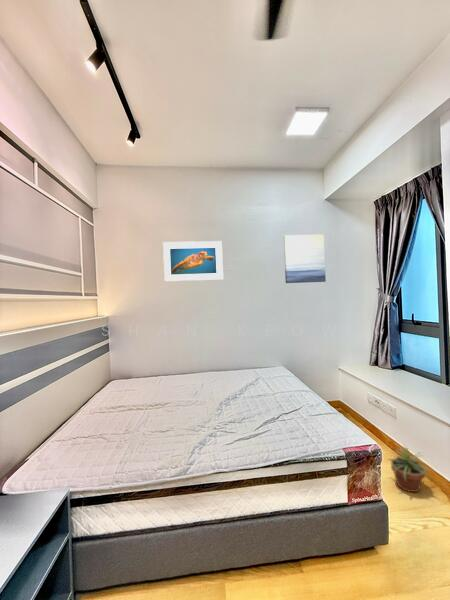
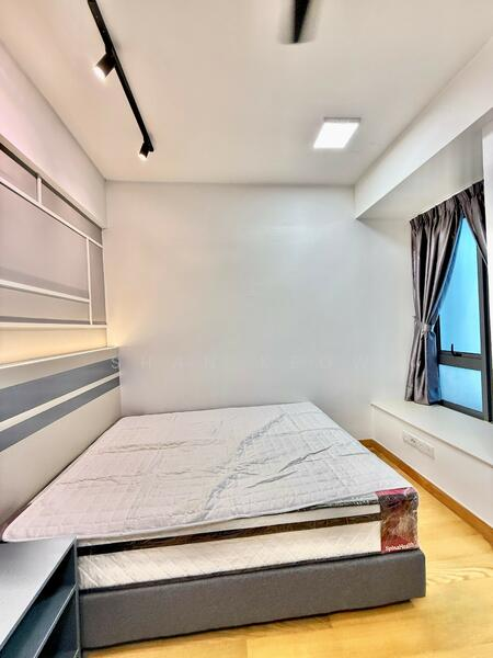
- wall art [283,234,327,284]
- potted plant [384,445,435,493]
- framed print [162,240,224,283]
